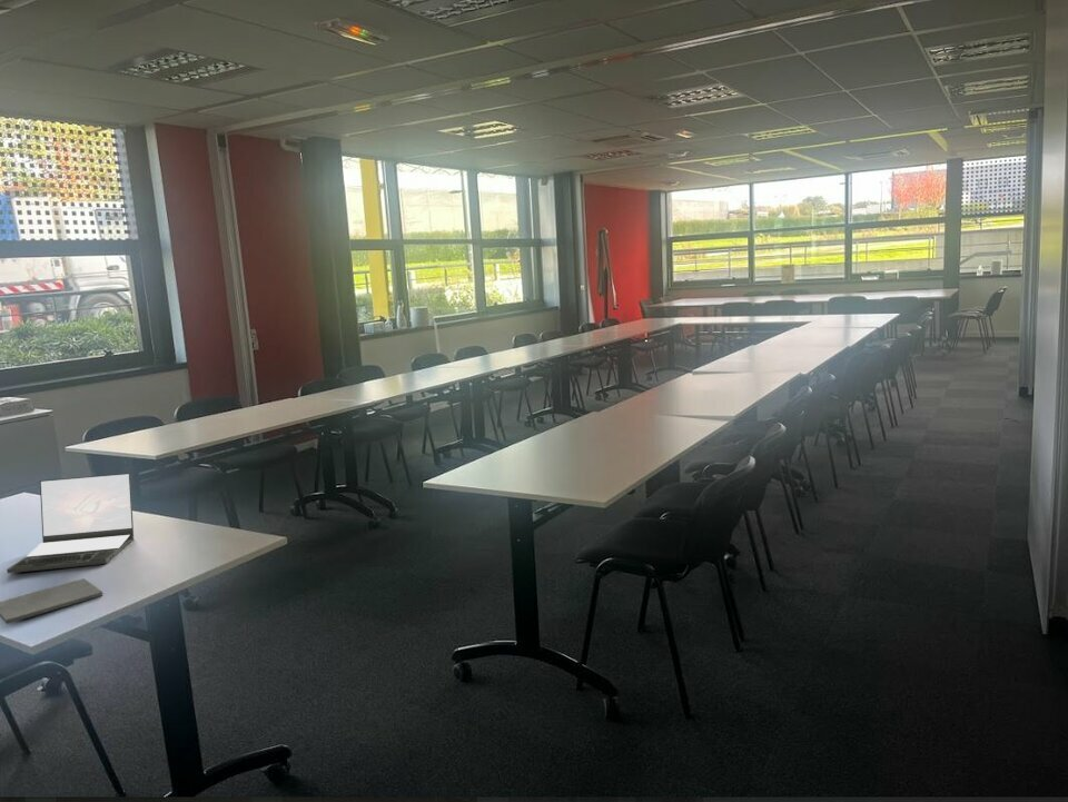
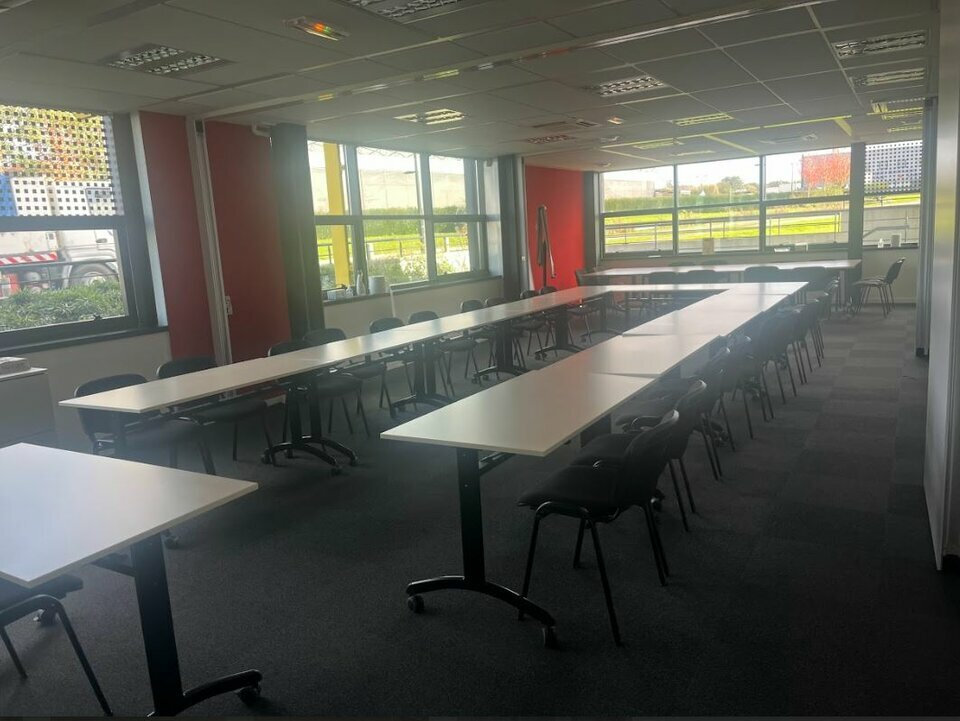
- notepad [0,577,103,625]
- laptop [6,472,135,574]
